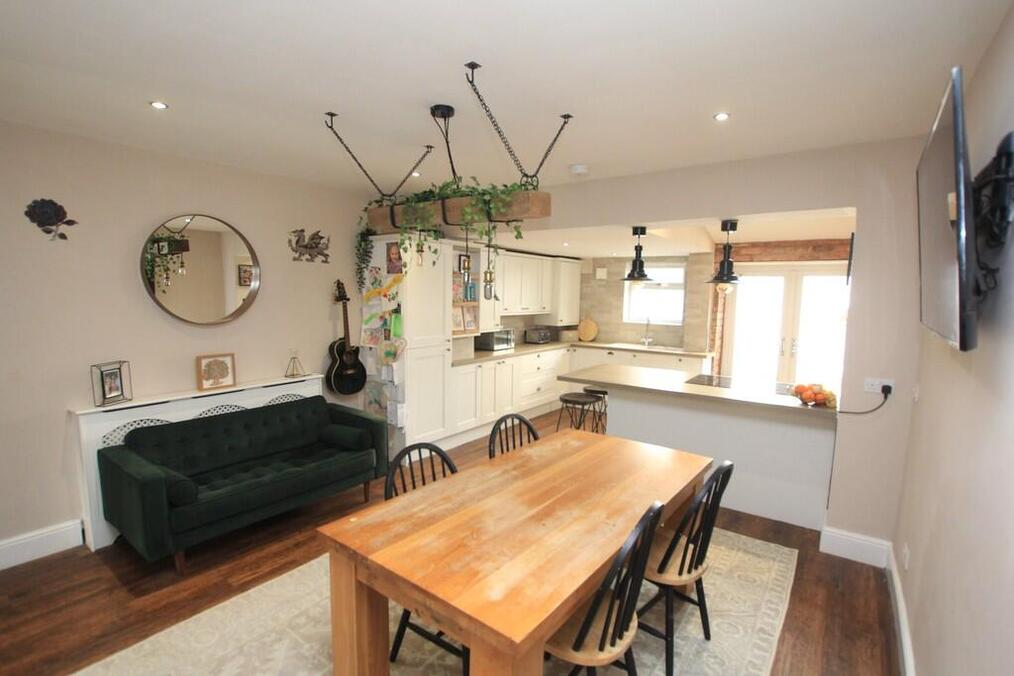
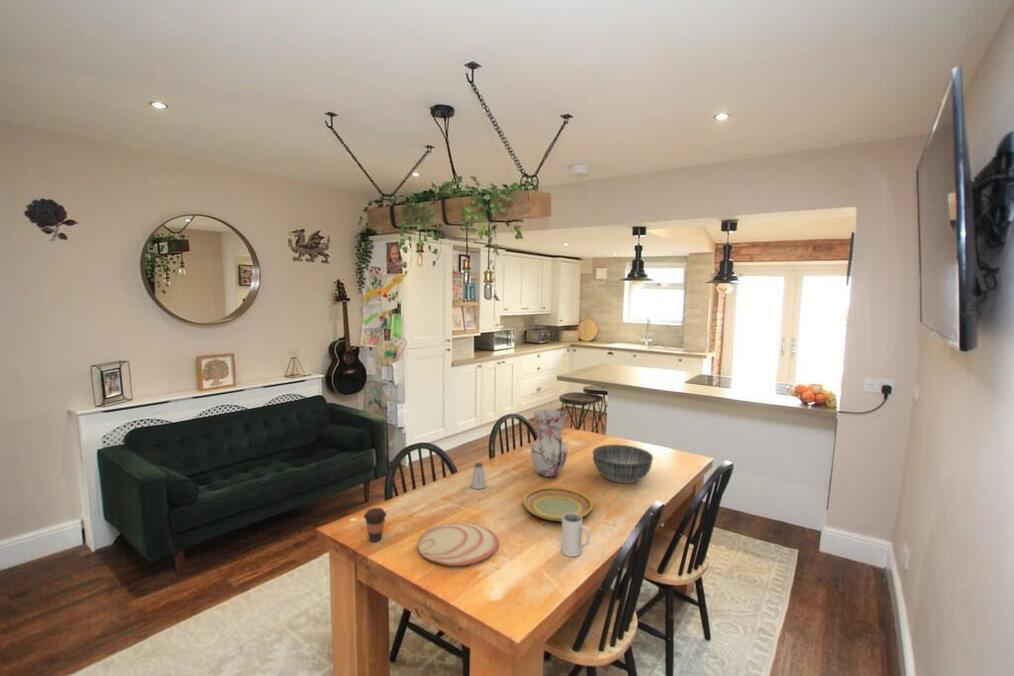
+ saltshaker [469,462,488,490]
+ bowl [592,444,654,484]
+ plate [416,521,500,567]
+ mug [560,513,592,558]
+ vase [530,408,568,478]
+ plate [522,486,594,523]
+ coffee cup [363,507,388,543]
